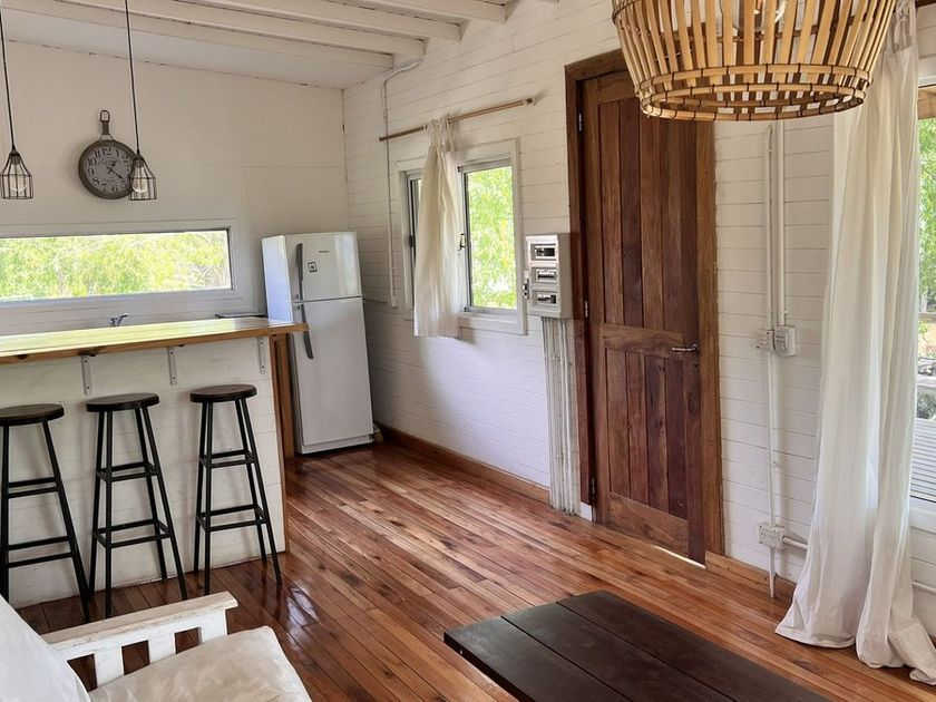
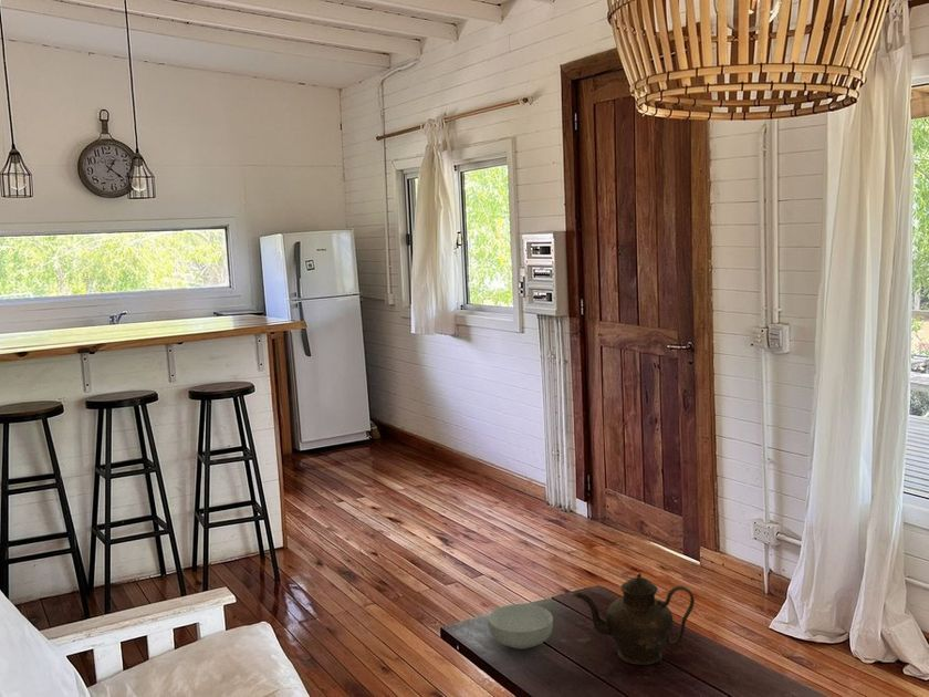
+ teapot [572,572,696,666]
+ cereal bowl [487,603,554,651]
